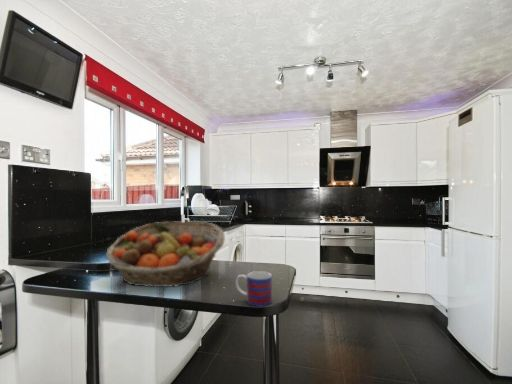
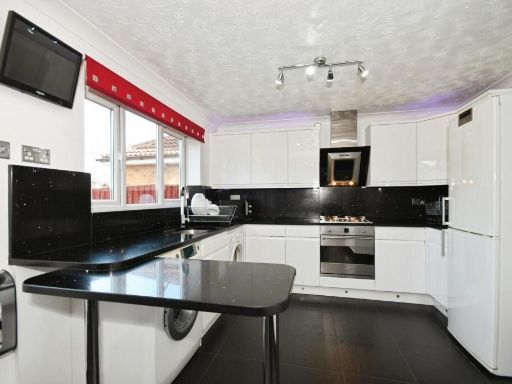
- fruit basket [105,221,226,288]
- mug [235,270,273,308]
